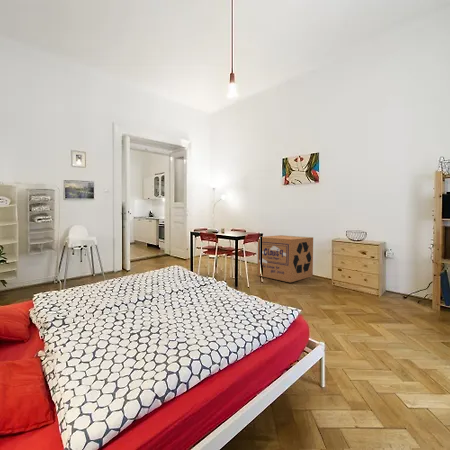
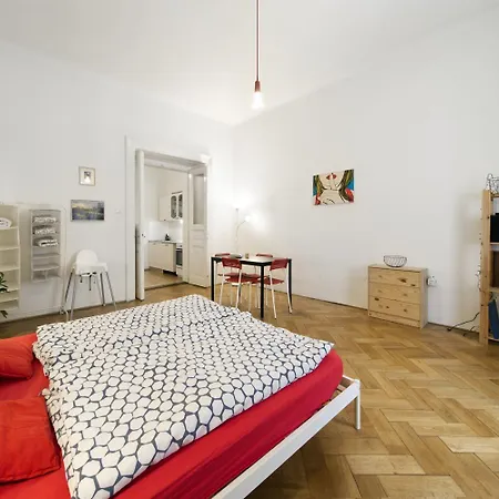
- cardboard box [256,234,314,283]
